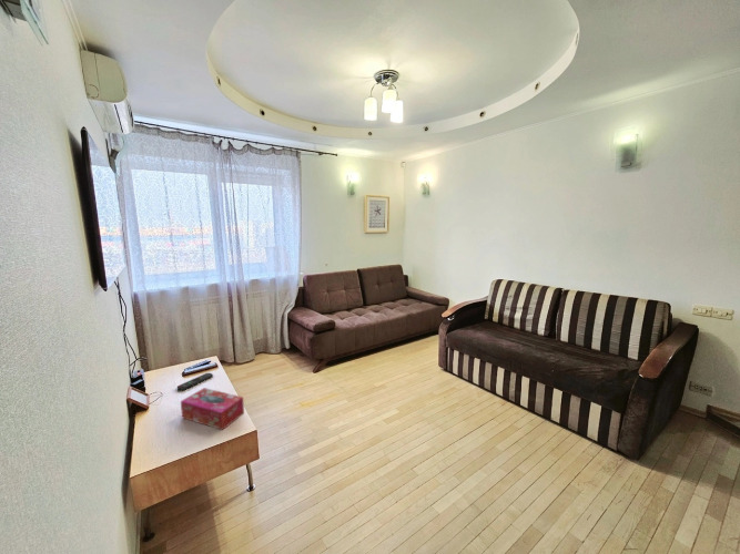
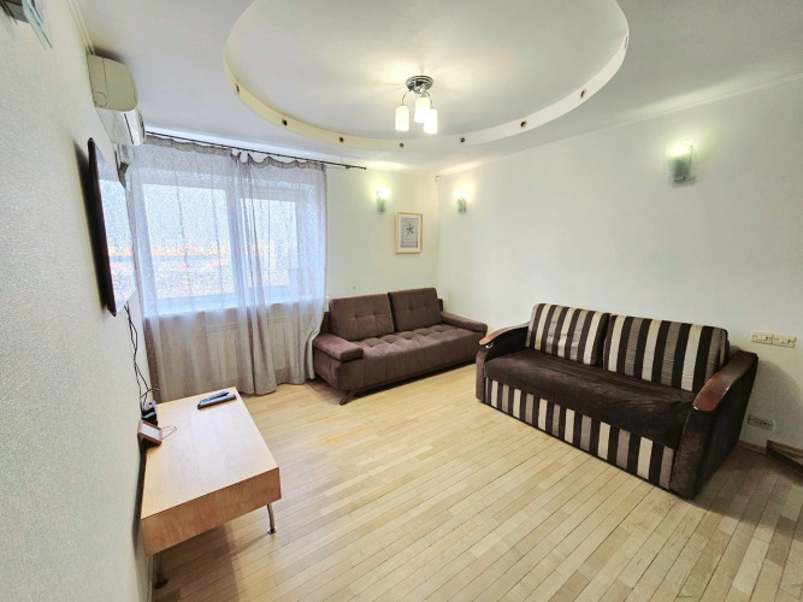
- tissue box [180,387,245,431]
- remote control [176,372,214,392]
